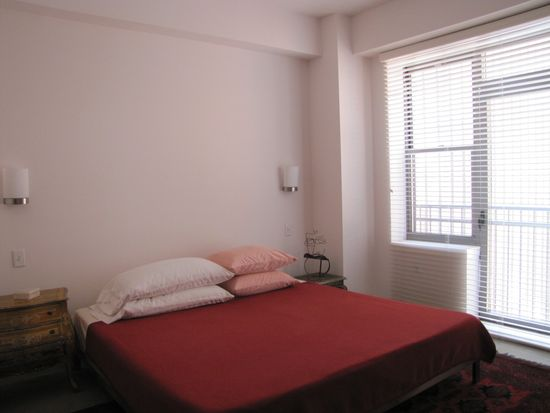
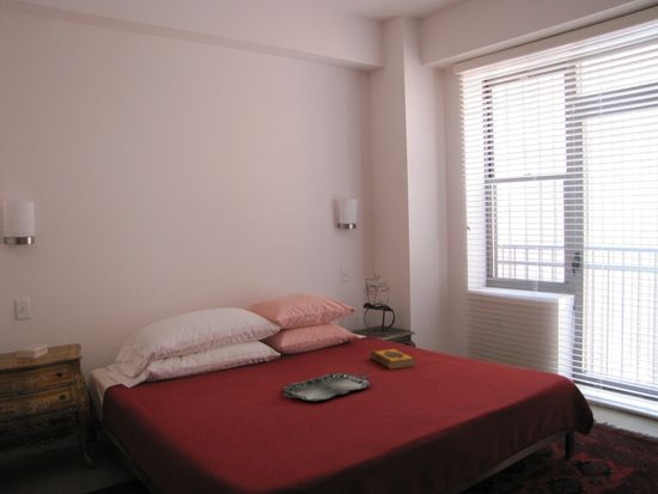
+ hardback book [368,348,416,371]
+ serving tray [281,372,372,402]
